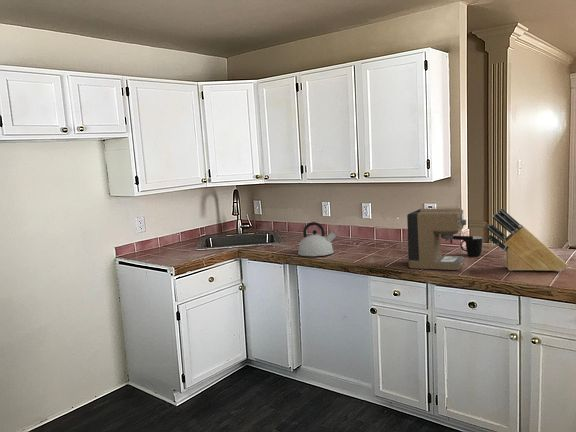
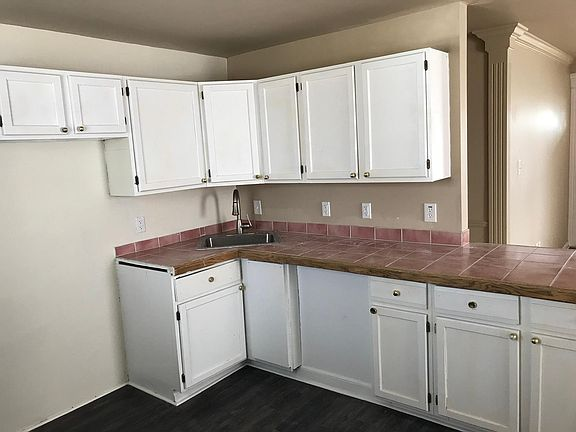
- knife block [485,207,569,272]
- kettle [297,221,337,257]
- mug [459,235,483,257]
- coffee maker [406,206,473,271]
